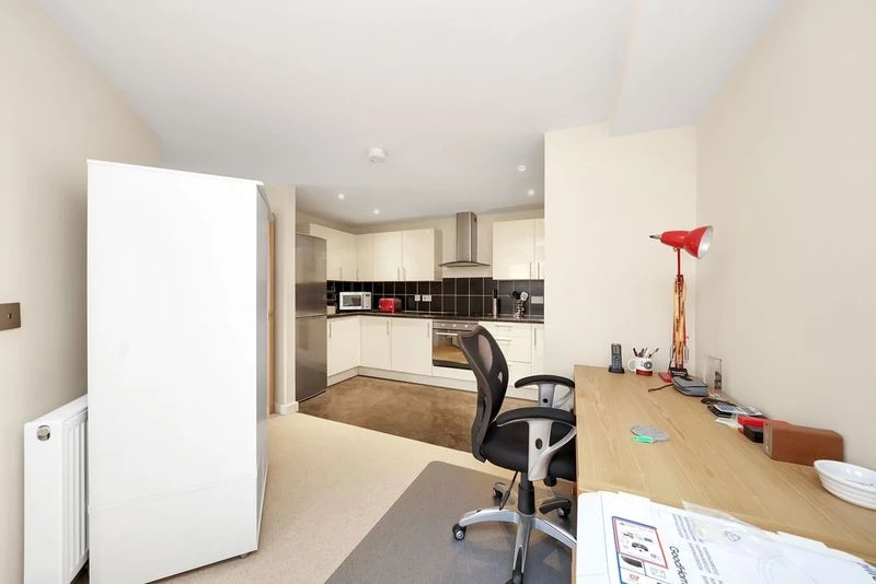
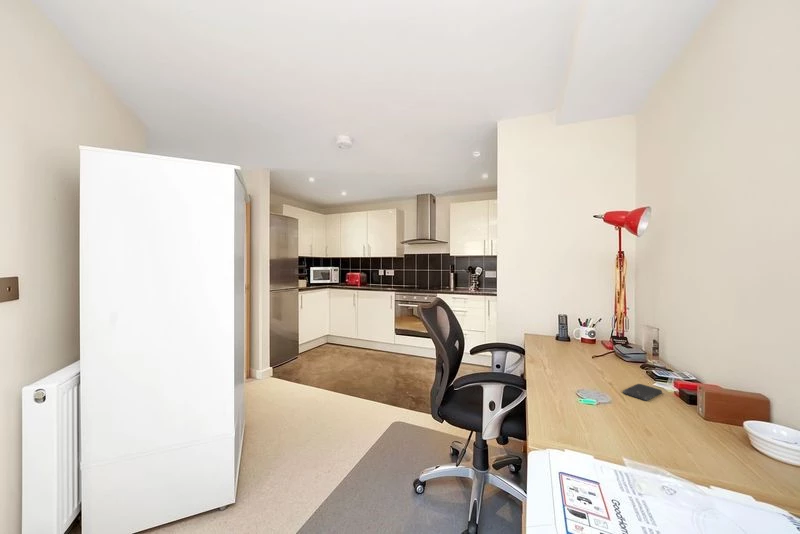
+ smartphone [622,383,663,402]
